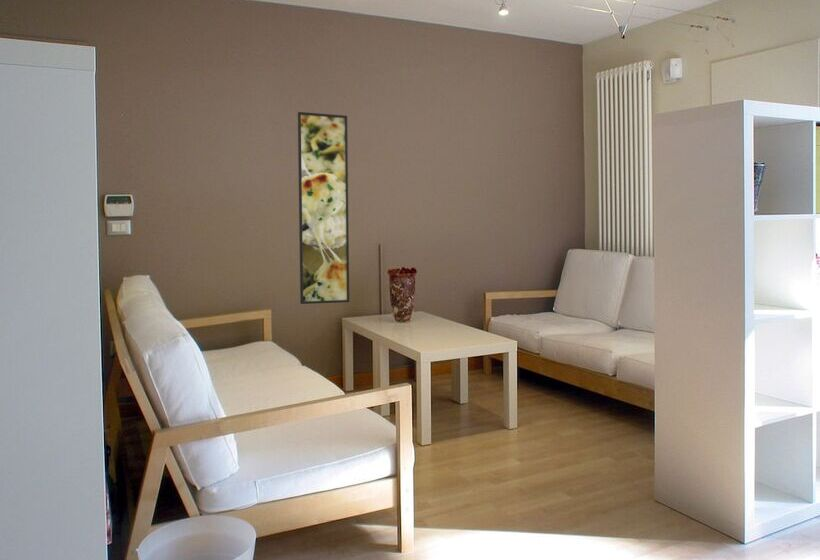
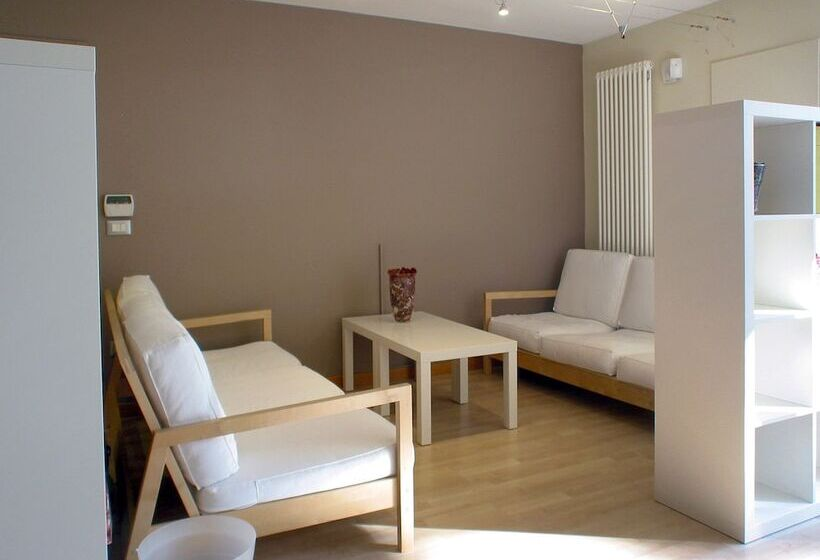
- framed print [297,111,350,305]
